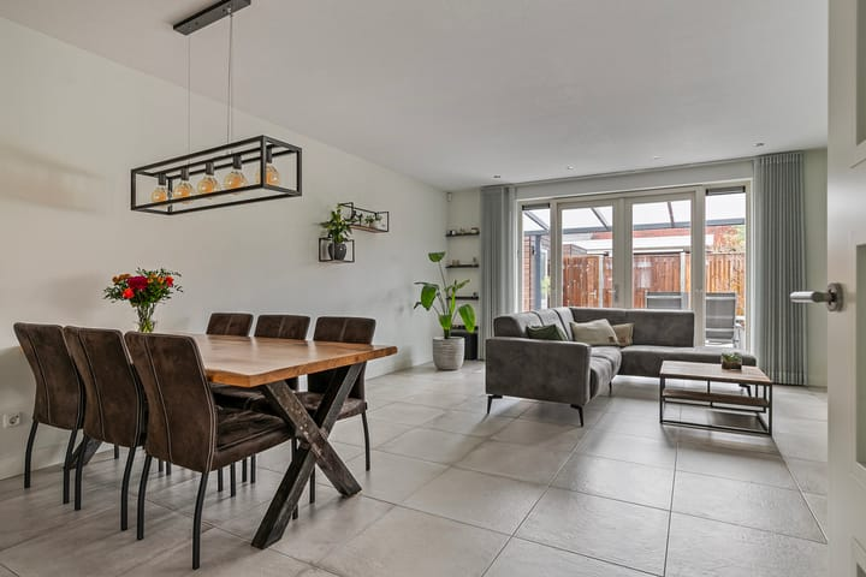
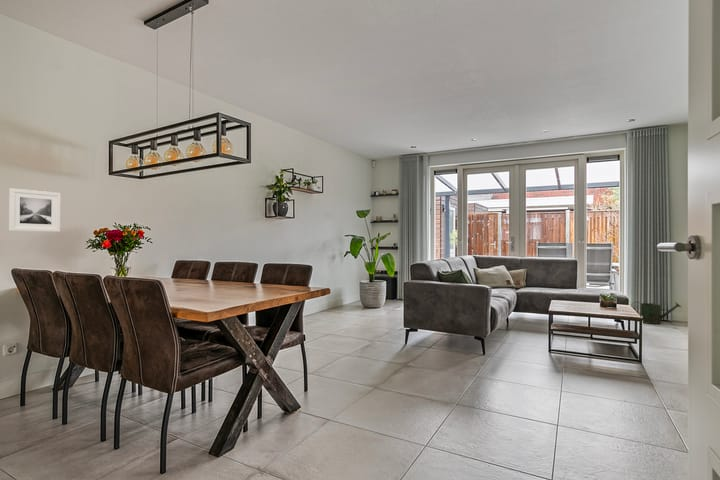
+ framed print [8,187,61,233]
+ watering can [631,301,682,325]
